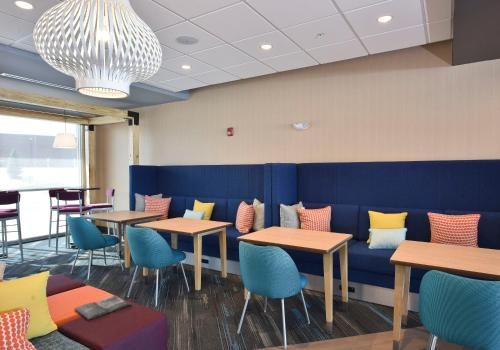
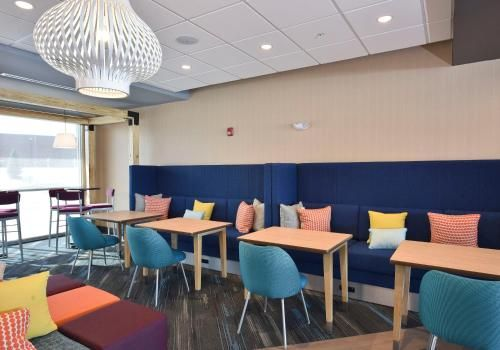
- magazine [74,294,132,321]
